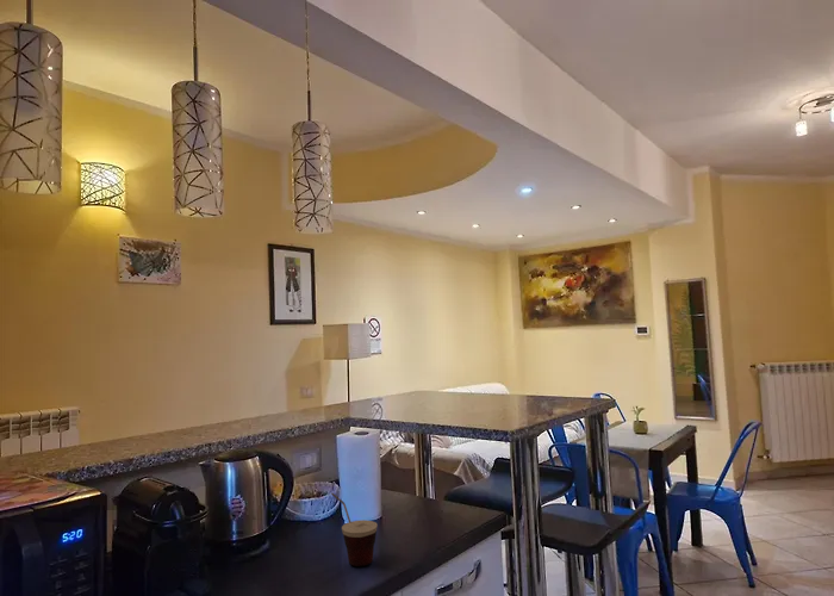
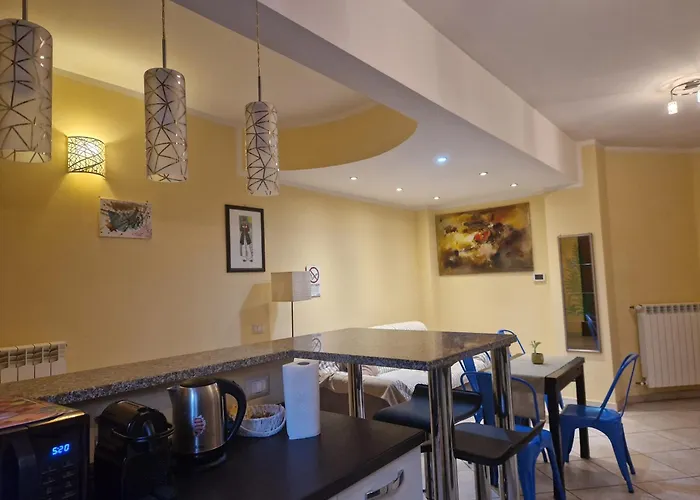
- cup [330,492,379,567]
